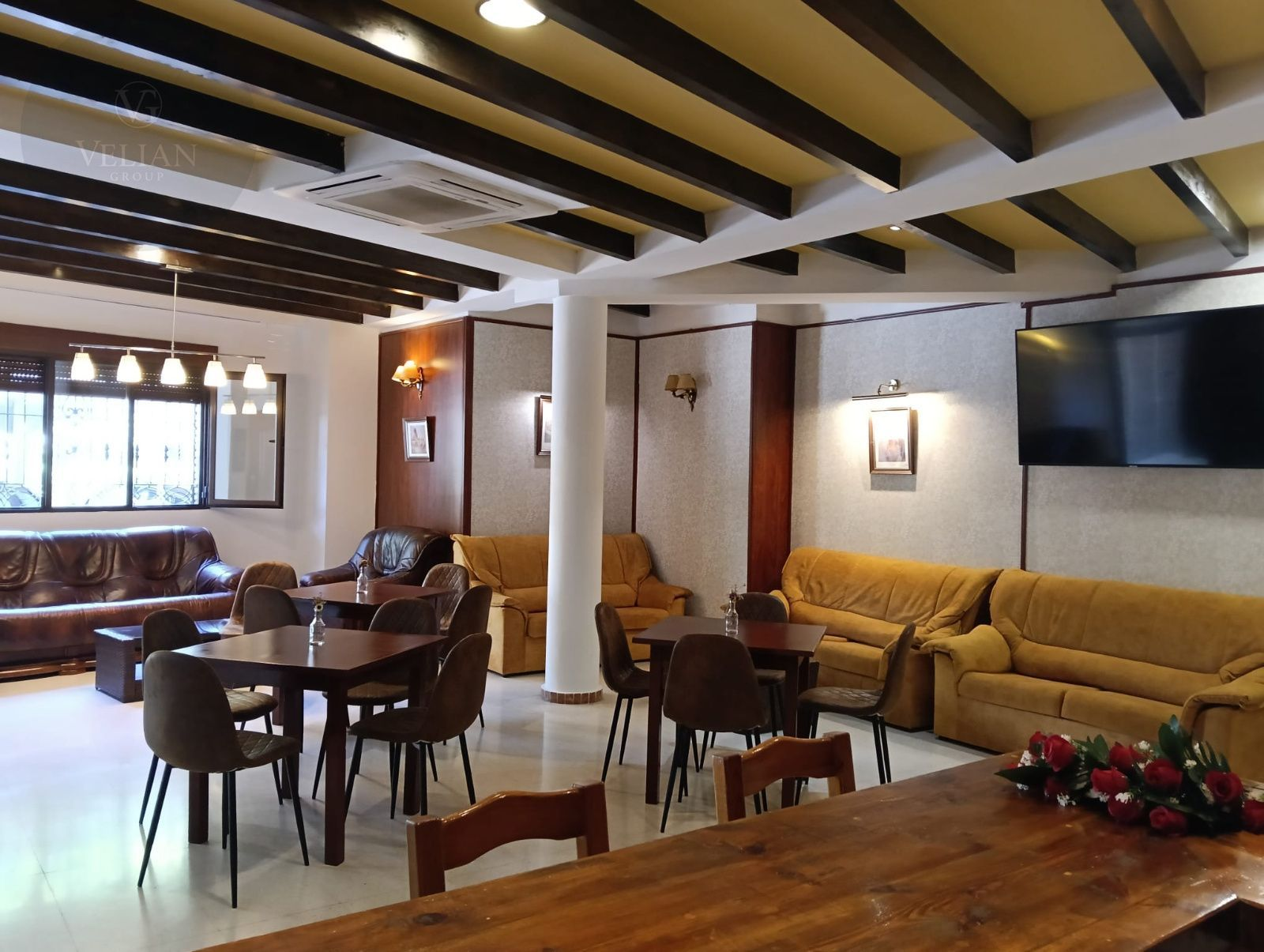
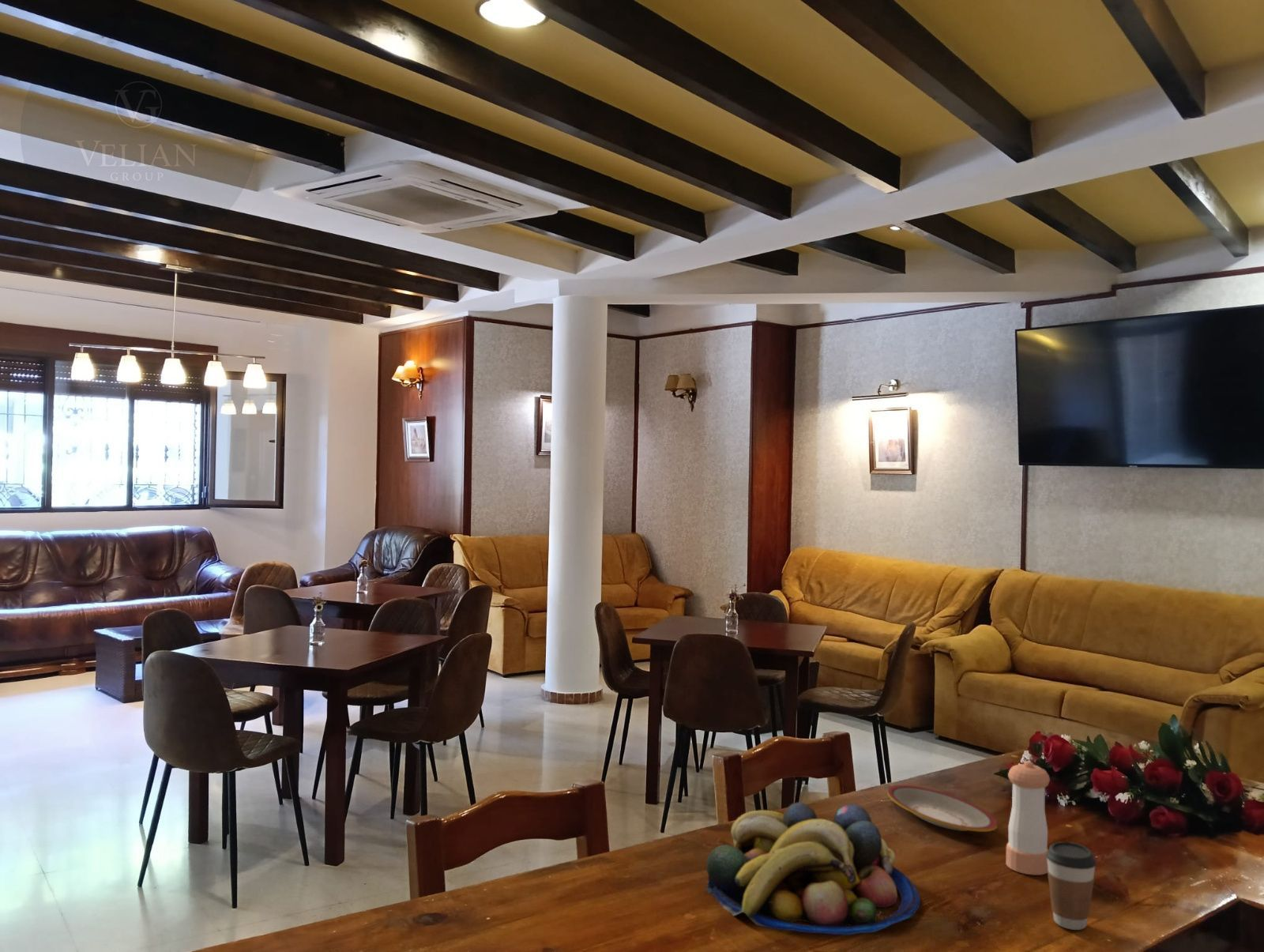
+ pepper shaker [1005,761,1051,876]
+ fruit bowl [705,802,921,935]
+ plate [886,785,999,833]
+ coffee cup [1047,841,1097,931]
